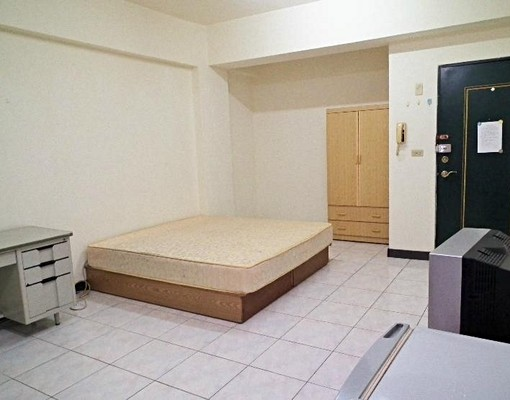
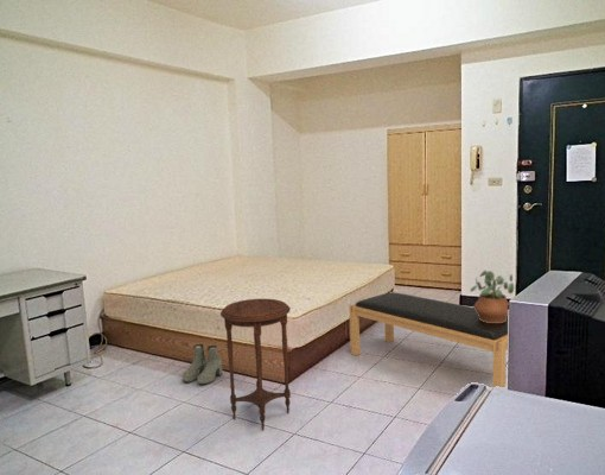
+ potted plant [469,270,515,323]
+ bench [348,291,509,388]
+ boots [182,343,223,386]
+ side table [219,298,292,431]
